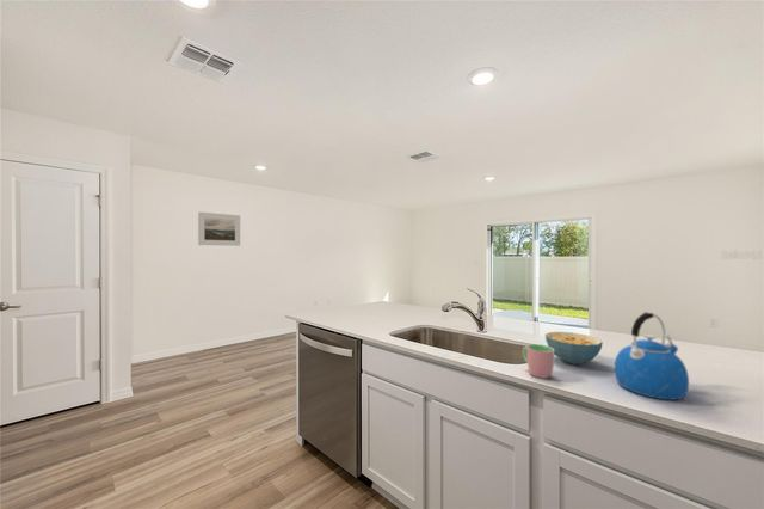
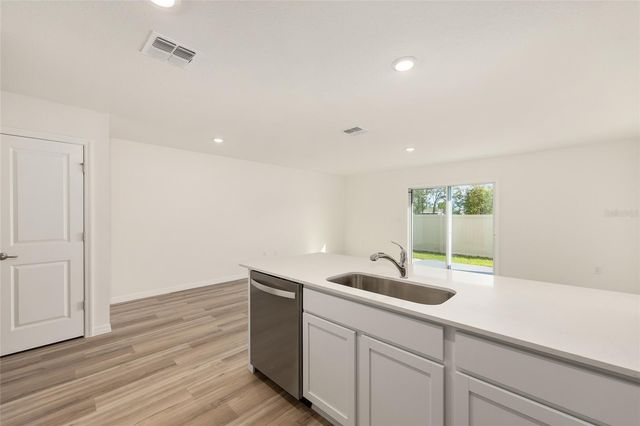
- cup [522,343,555,380]
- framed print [197,211,241,247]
- kettle [614,311,690,401]
- cereal bowl [544,331,604,366]
